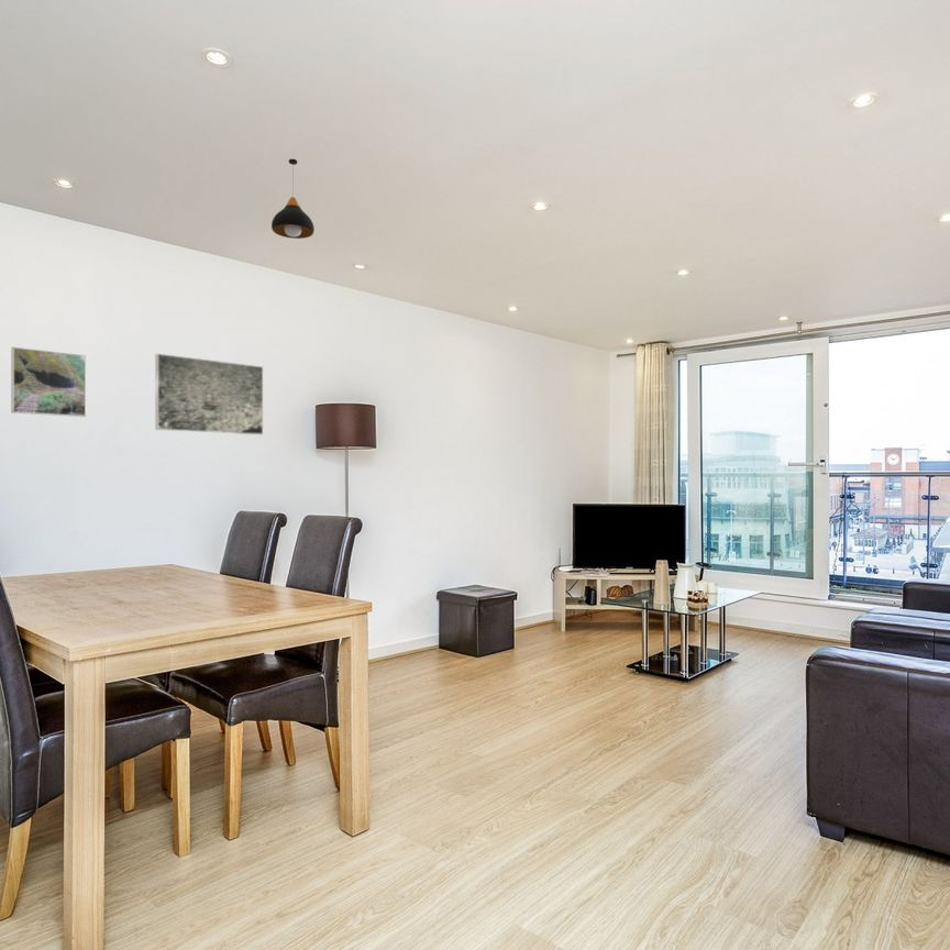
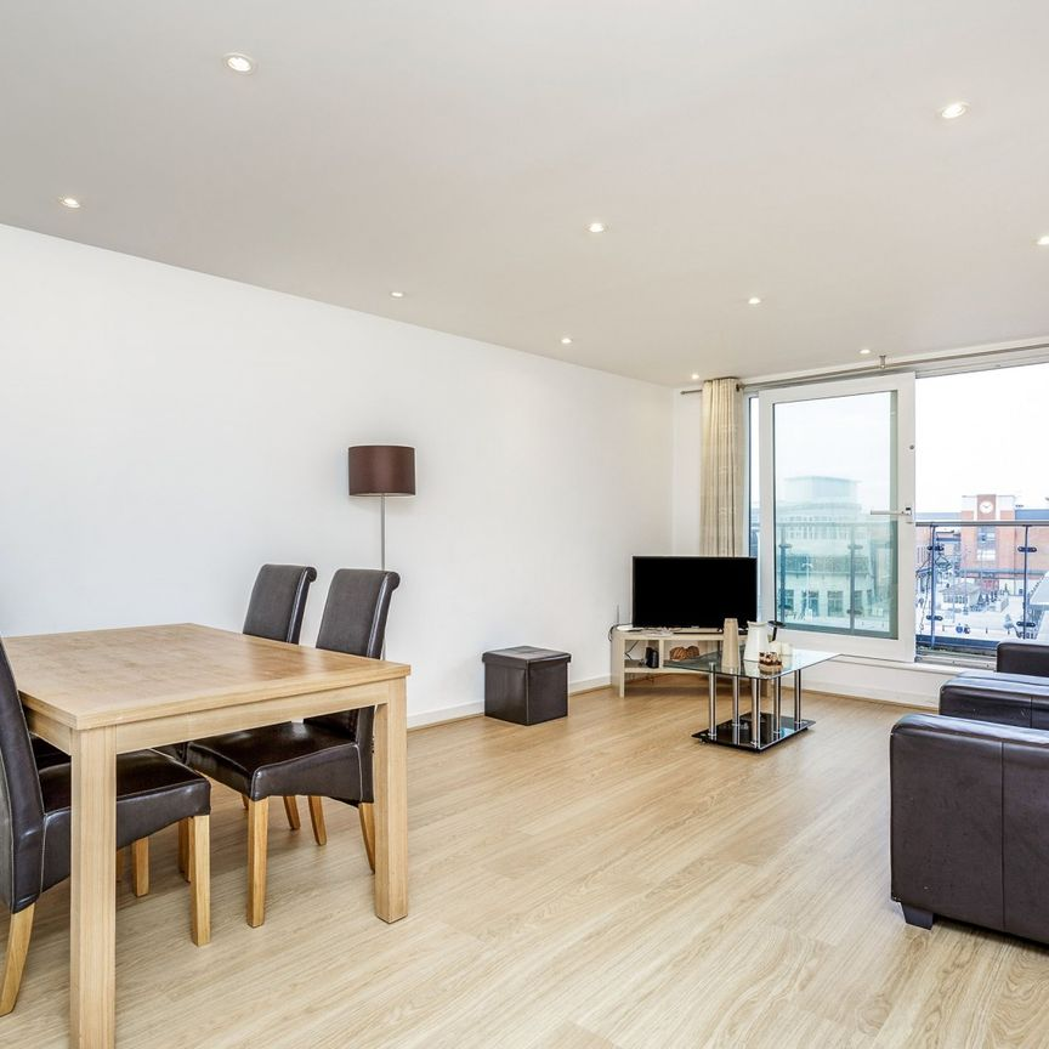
- pendant light [270,158,316,240]
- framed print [10,346,87,418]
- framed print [154,353,264,435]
